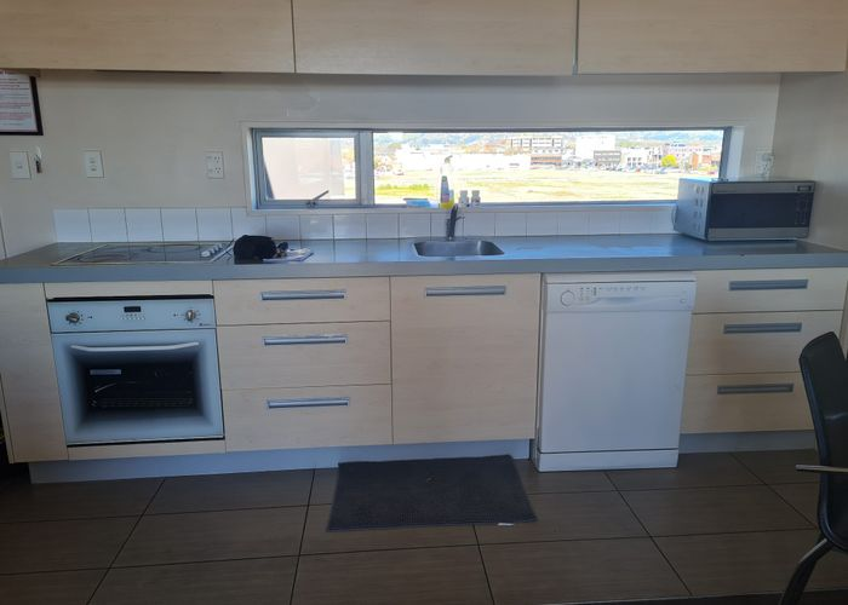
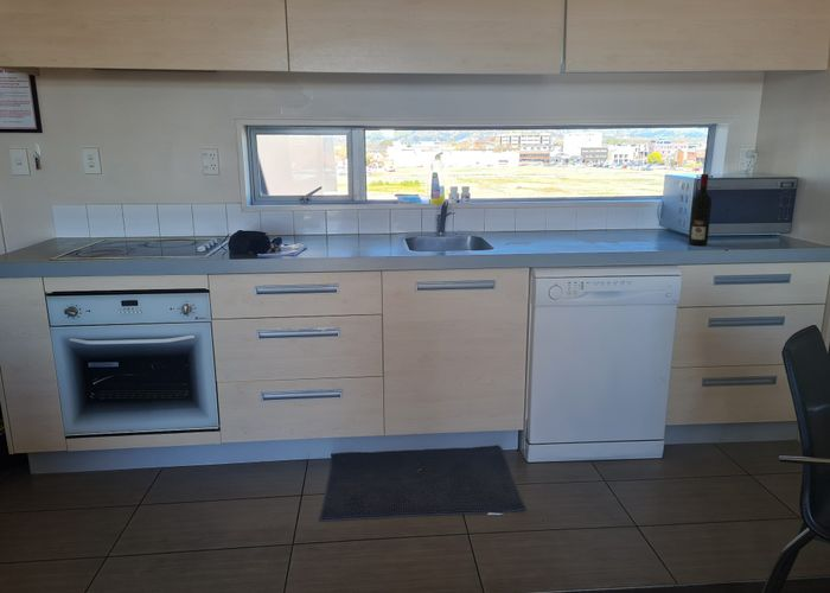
+ alcohol [688,173,713,247]
